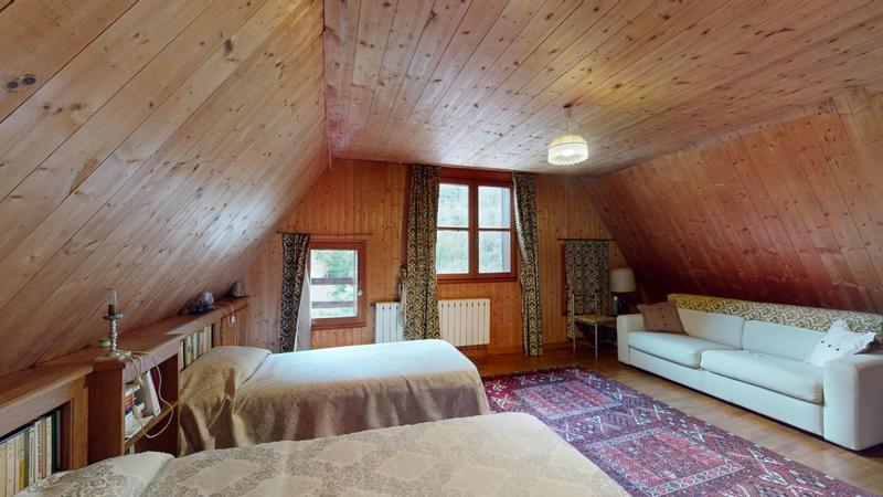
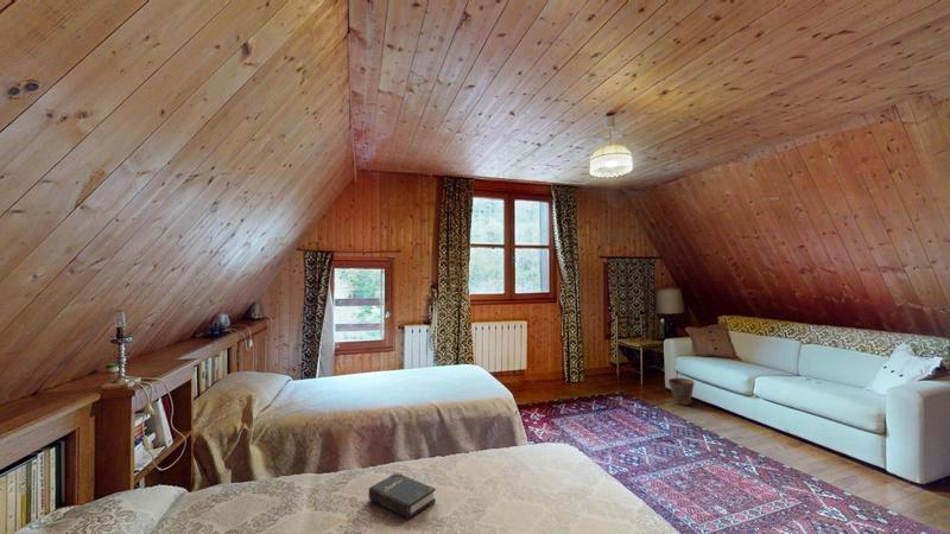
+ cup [667,377,695,406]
+ hardback book [368,471,437,520]
